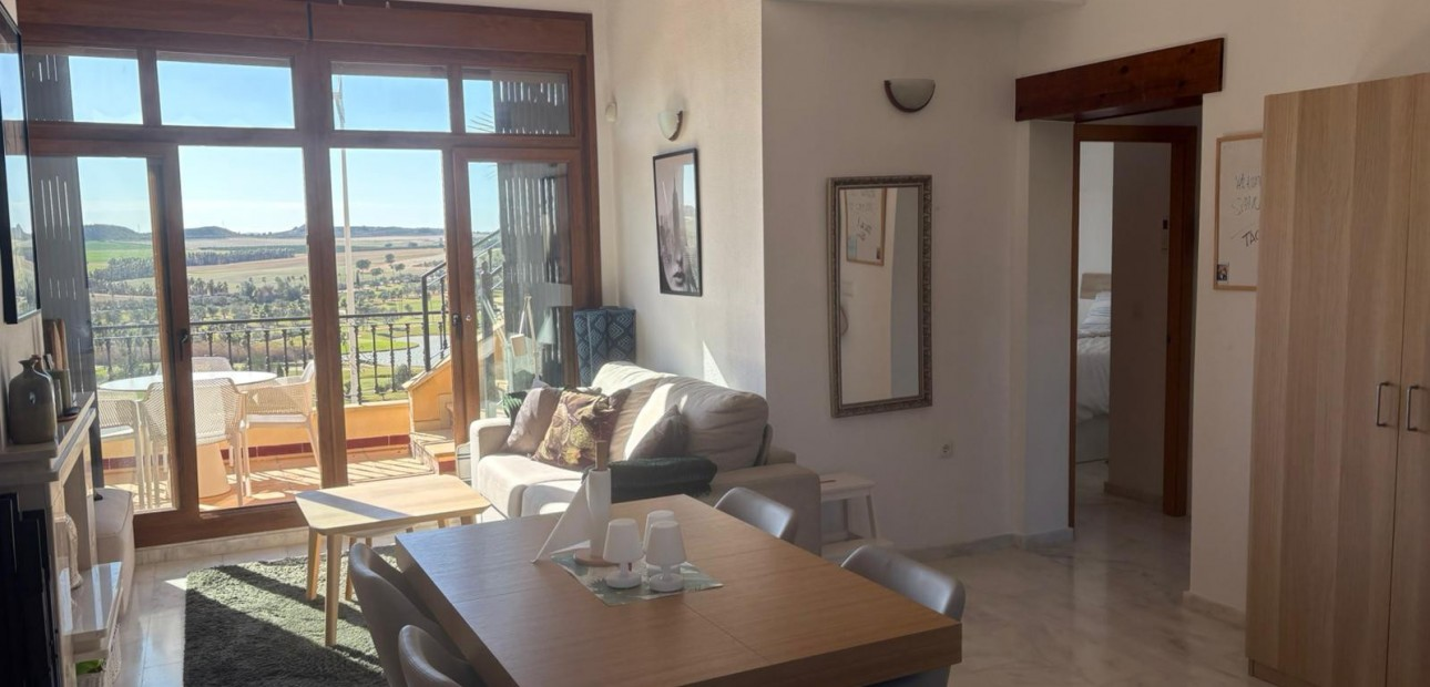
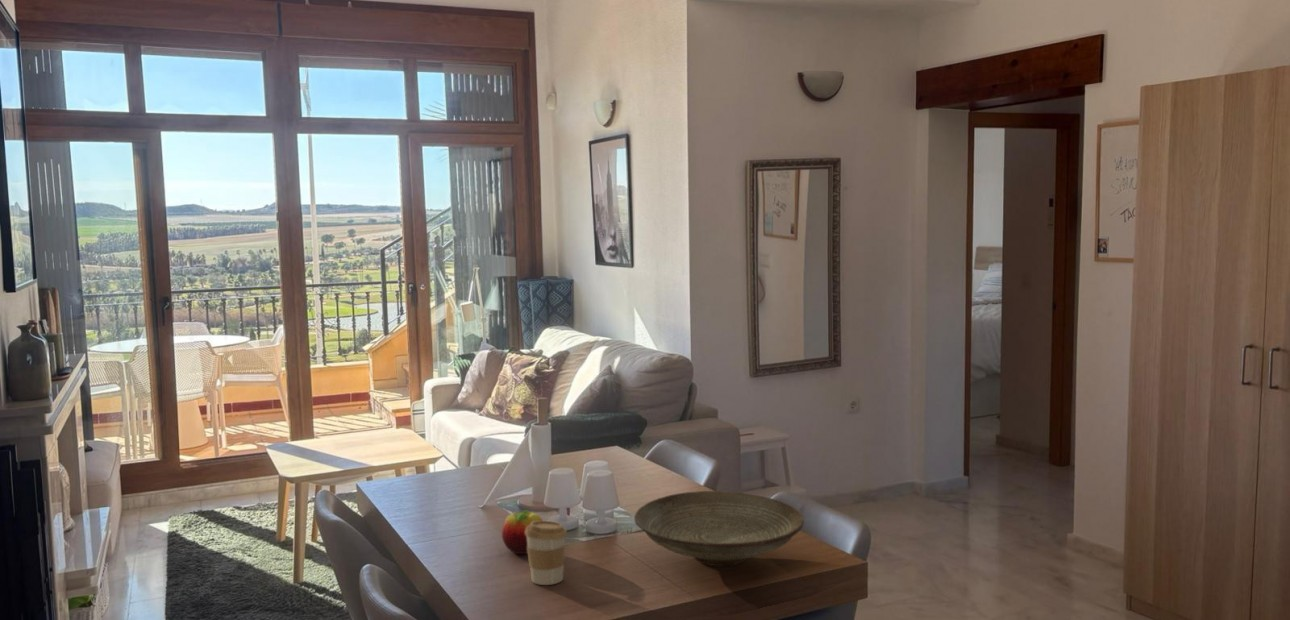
+ coffee cup [525,520,568,586]
+ fruit [501,509,544,555]
+ decorative bowl [633,490,805,567]
